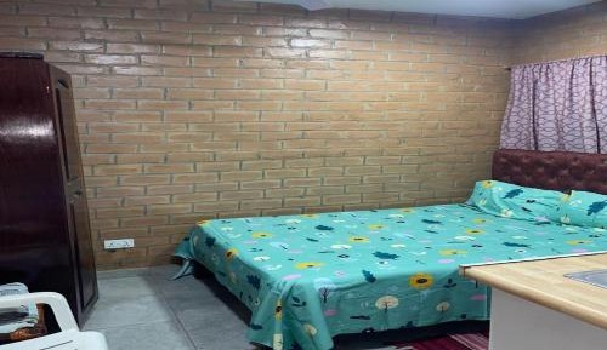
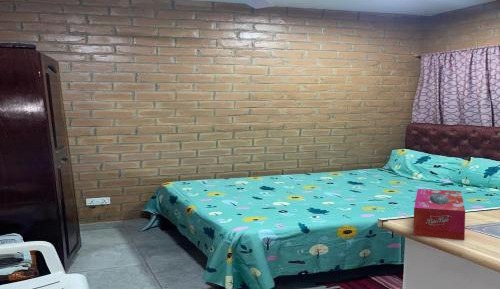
+ tissue box [413,188,466,241]
